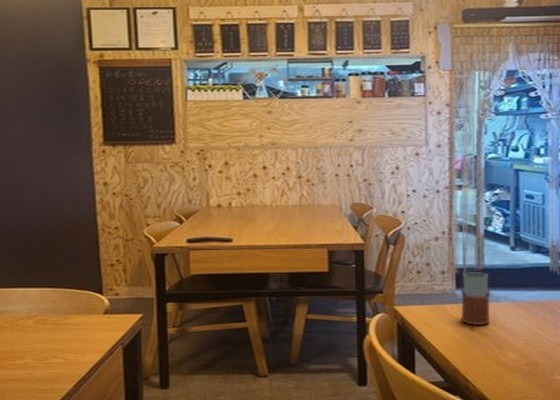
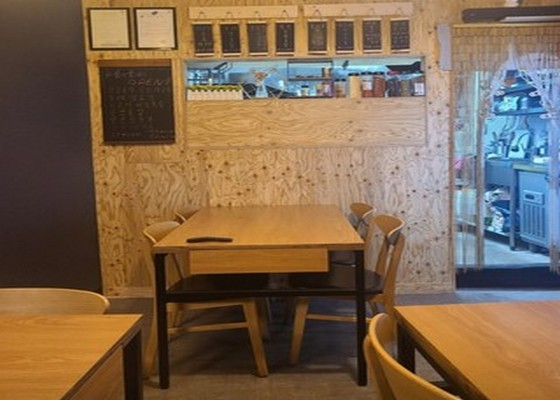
- drinking glass [460,271,491,326]
